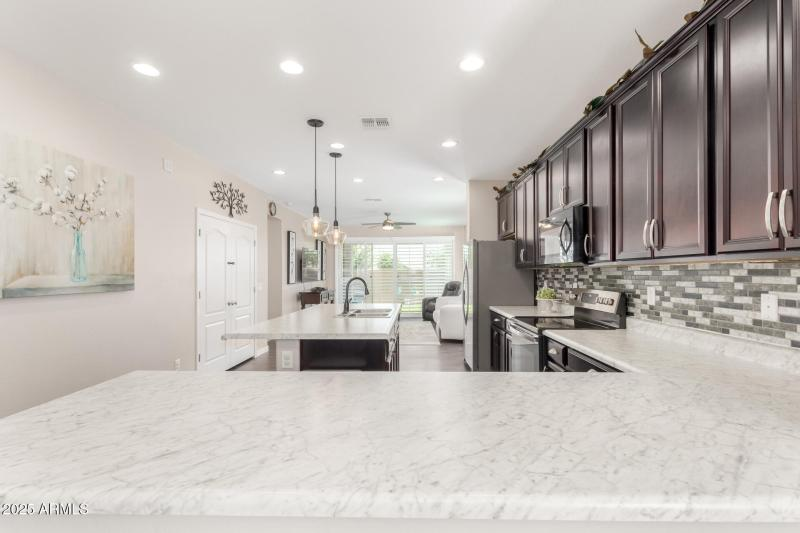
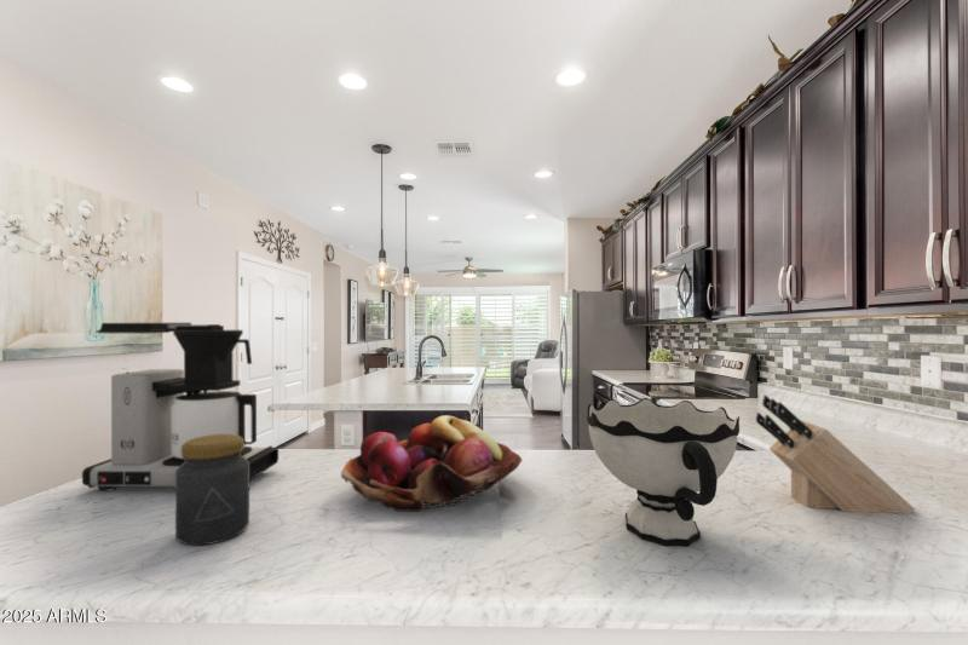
+ bowl [586,397,741,547]
+ coffee maker [81,322,280,491]
+ fruit basket [340,414,523,513]
+ knife block [755,395,916,514]
+ jar [174,434,250,547]
